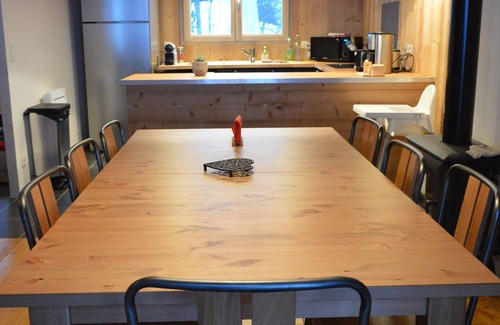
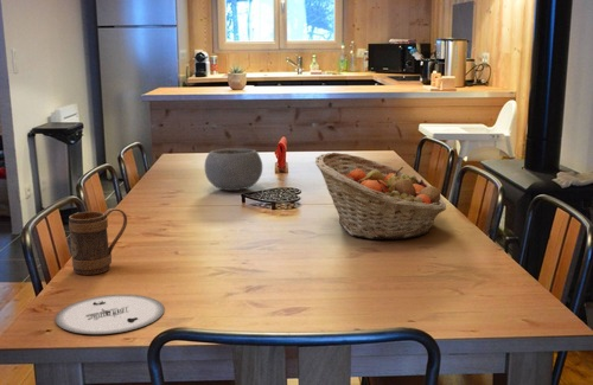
+ plate [55,294,166,335]
+ bowl [204,147,263,192]
+ fruit basket [314,152,447,240]
+ mug [68,207,128,276]
